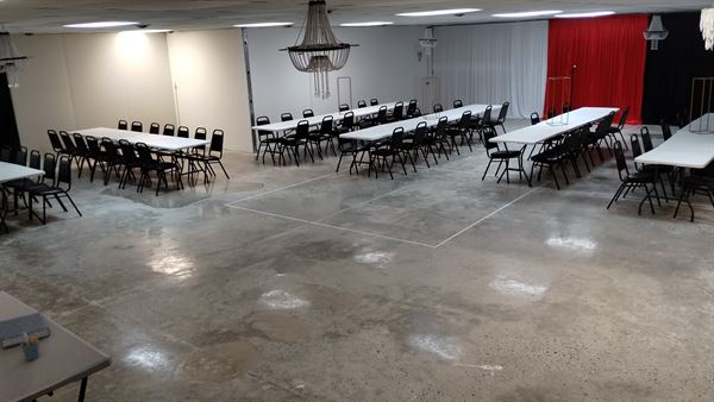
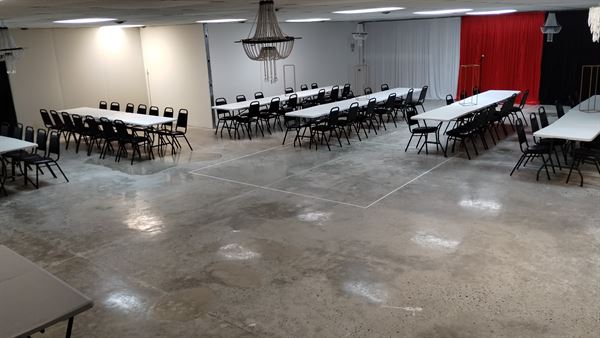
- pen holder [19,332,40,362]
- book [0,310,51,350]
